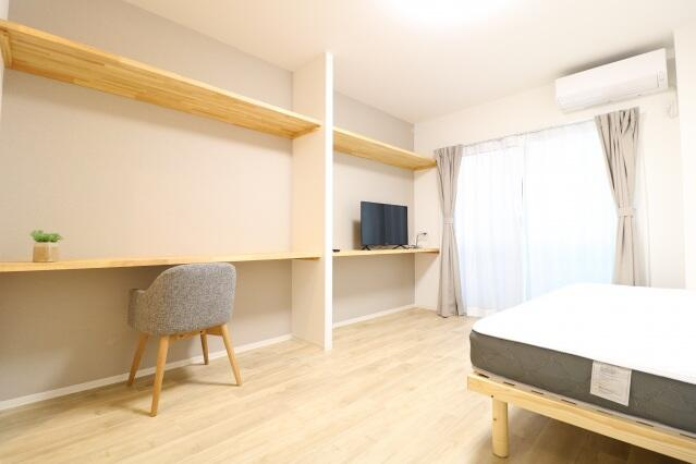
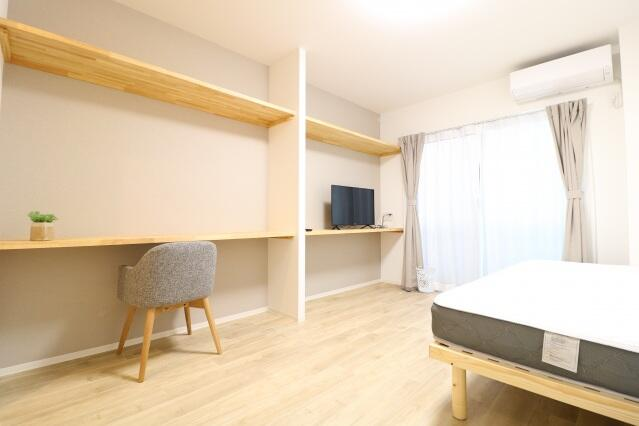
+ wastebasket [416,266,437,294]
